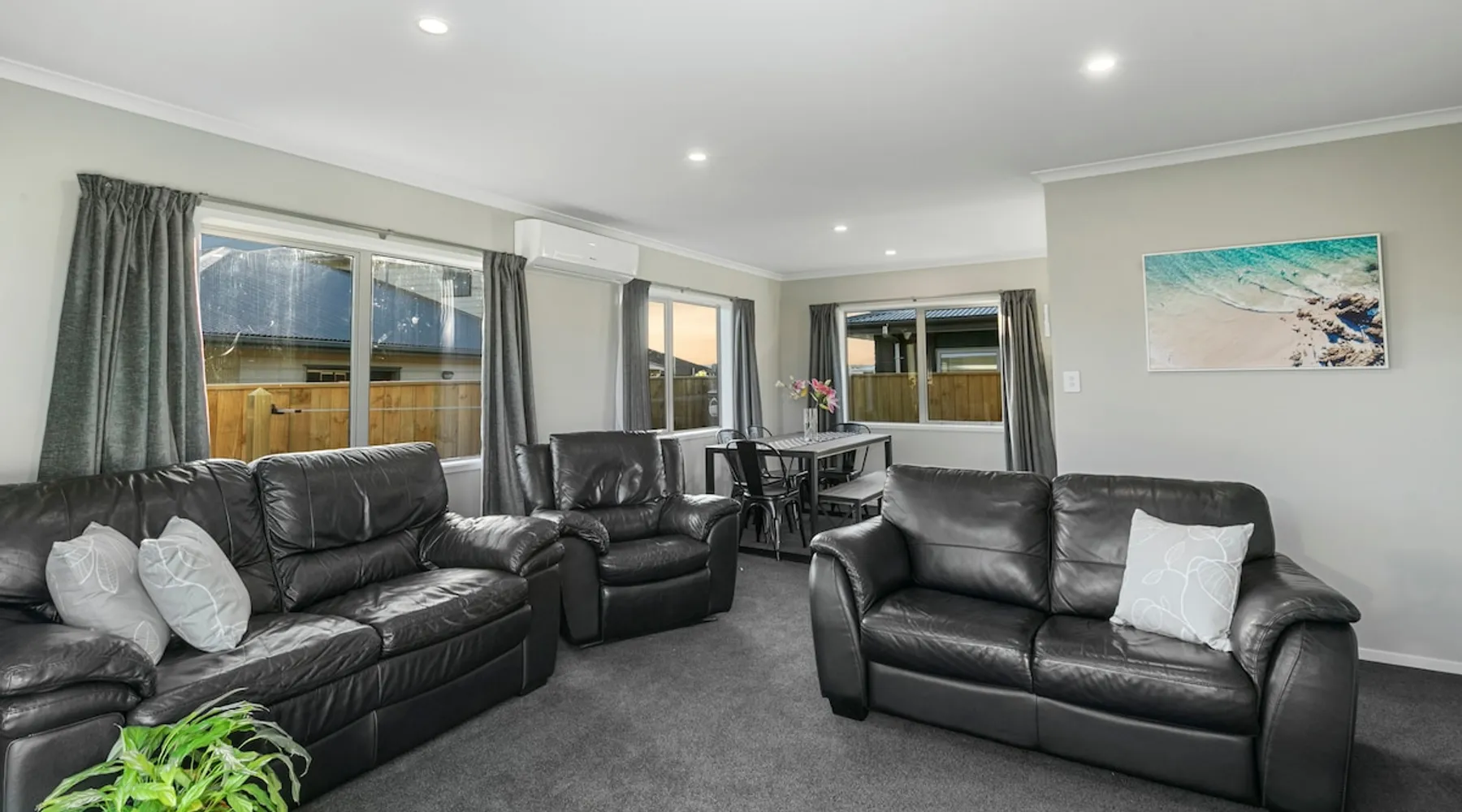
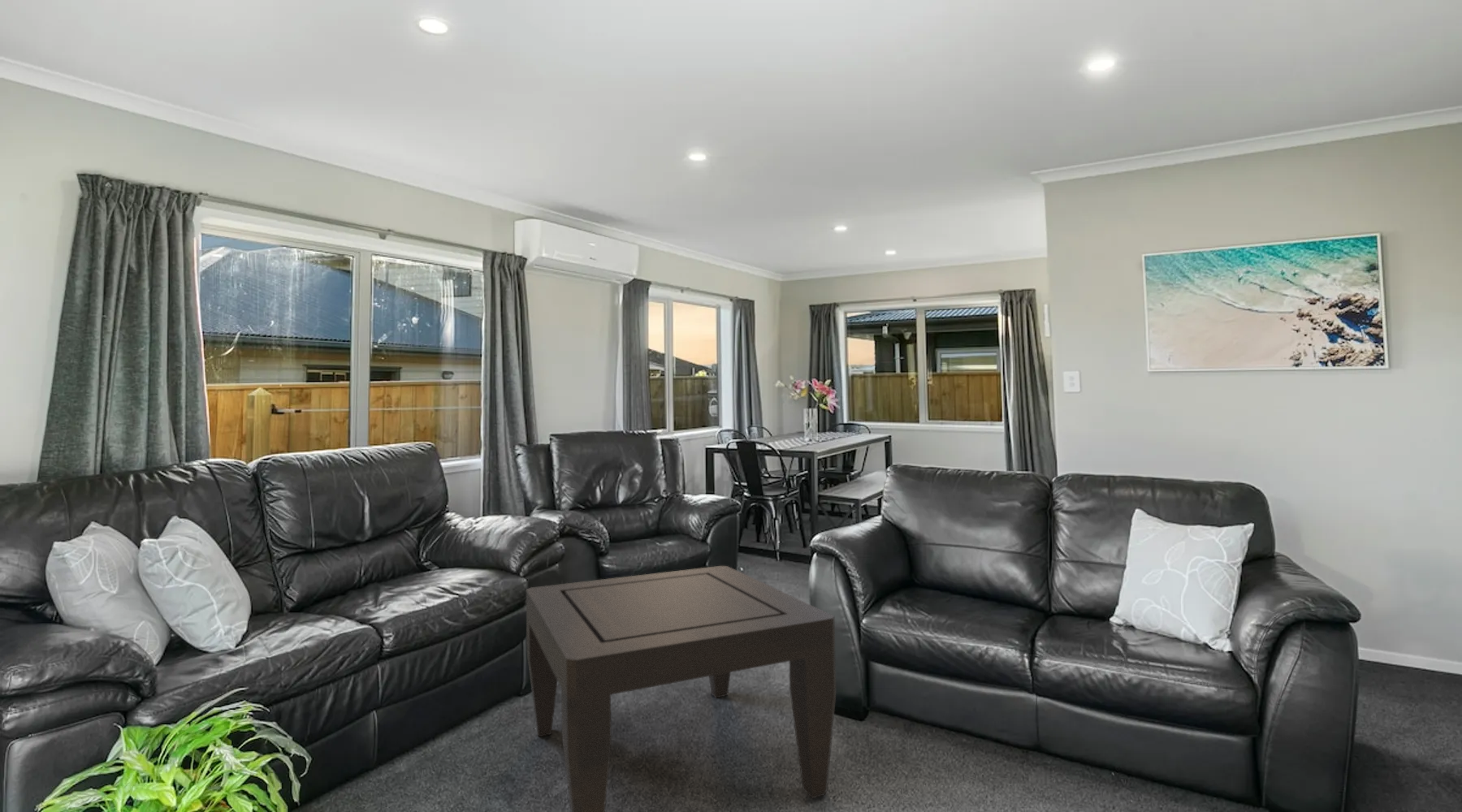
+ coffee table [526,565,837,812]
